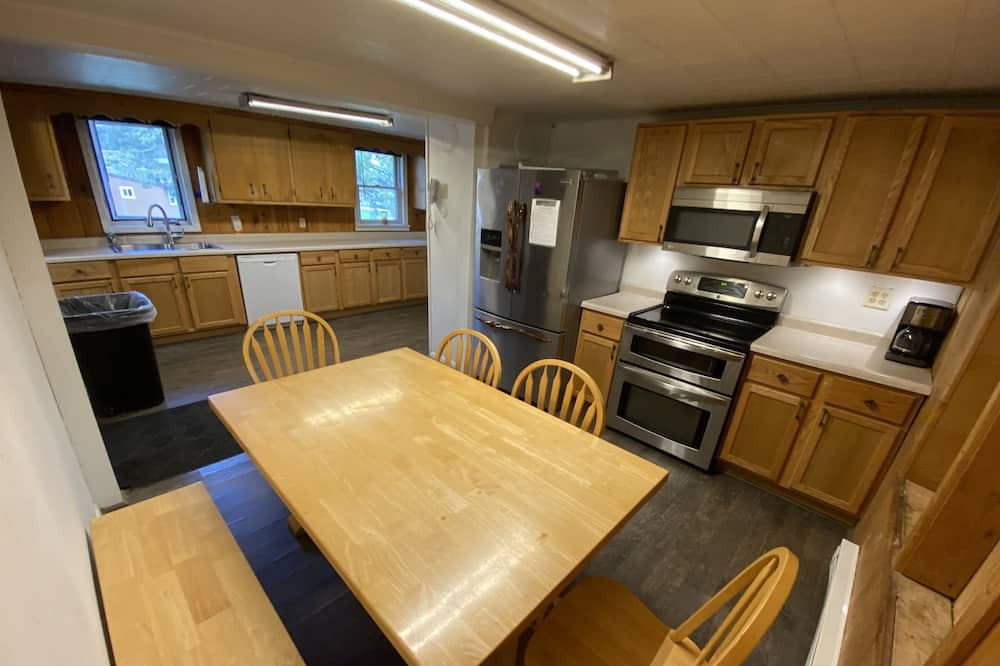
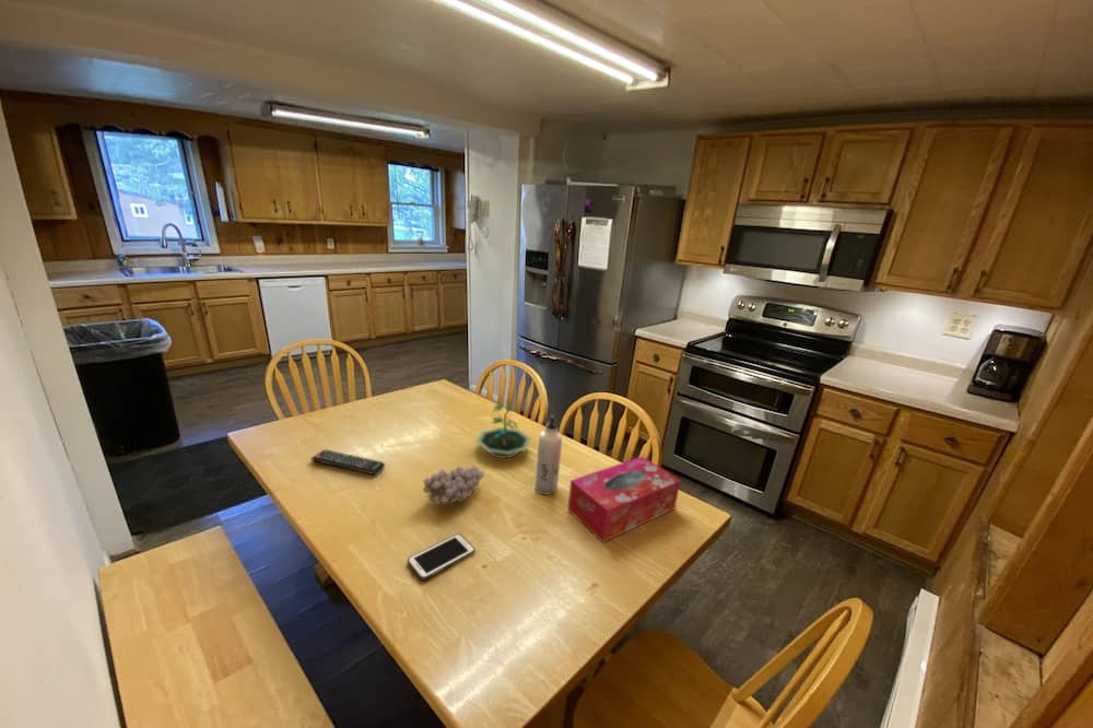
+ terrarium [475,399,532,459]
+ water bottle [534,413,563,495]
+ cell phone [407,532,477,582]
+ remote control [310,448,386,475]
+ fruit [422,465,485,505]
+ tissue box [566,455,682,543]
